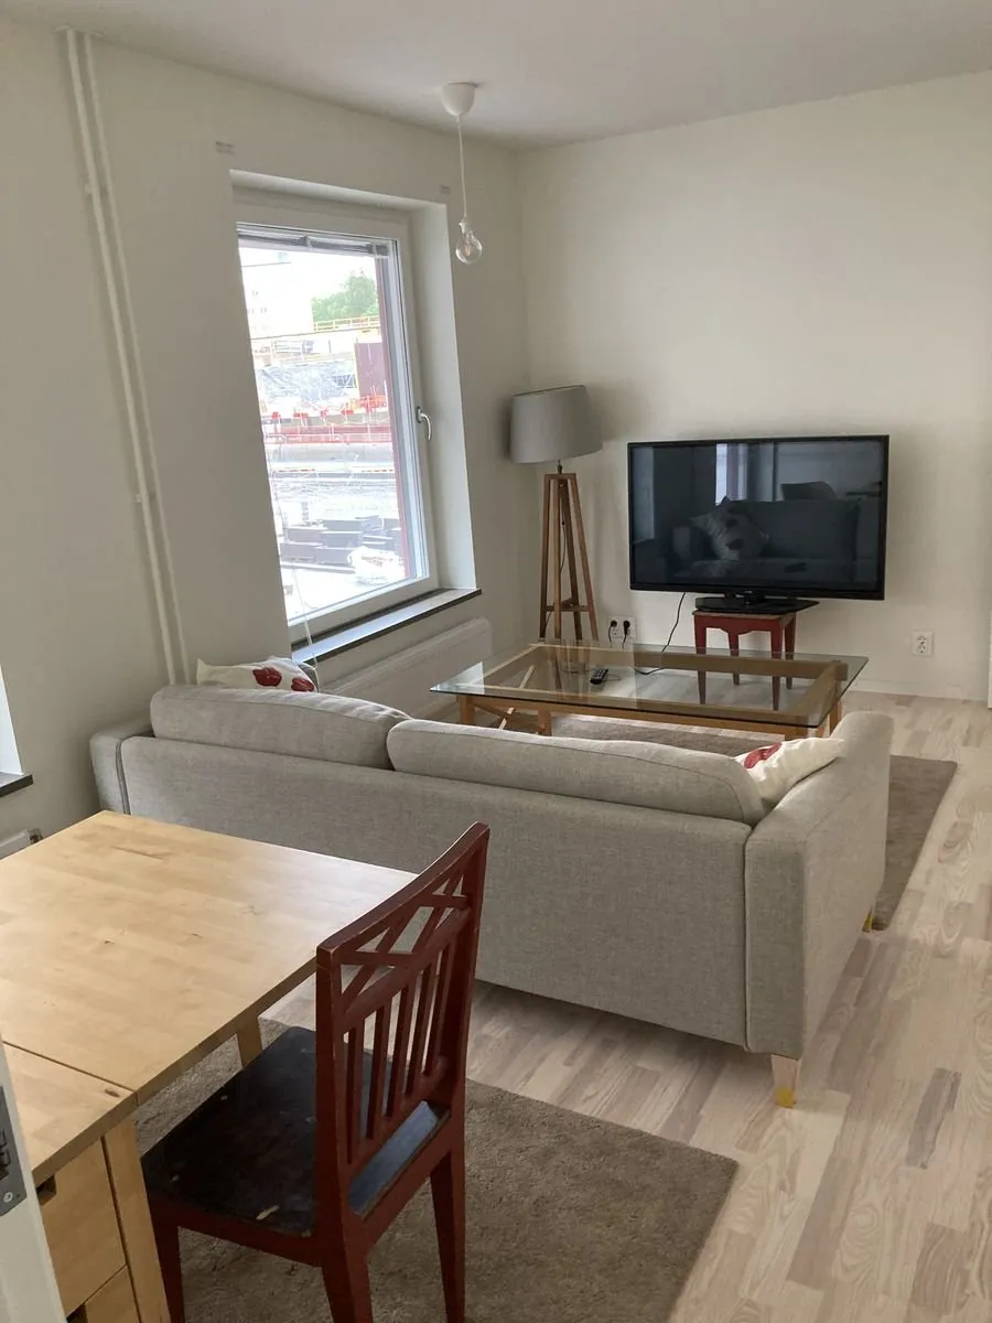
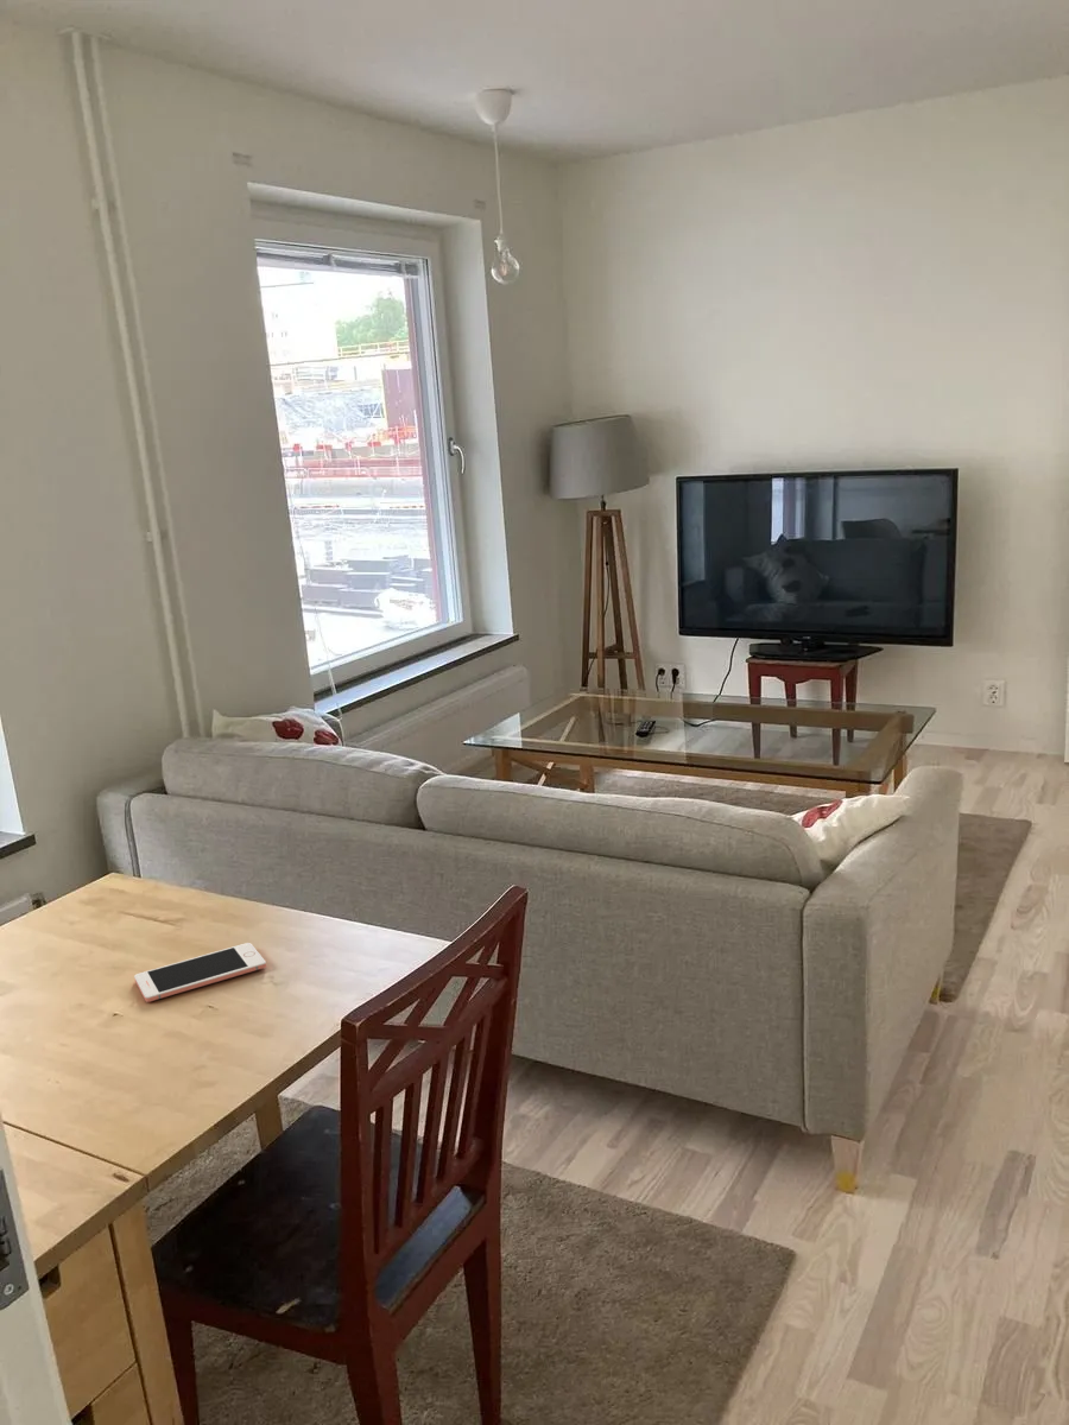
+ cell phone [133,942,267,1003]
